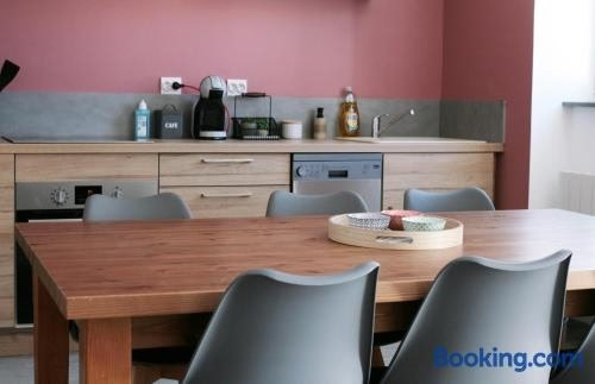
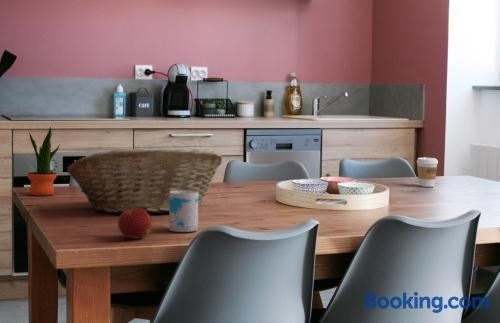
+ coffee cup [416,156,439,188]
+ apple [117,208,153,240]
+ mug [168,191,199,233]
+ potted plant [26,126,61,197]
+ fruit basket [67,148,223,214]
